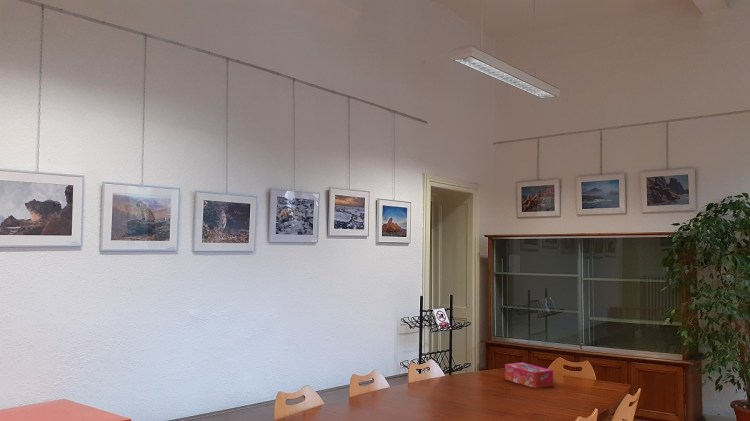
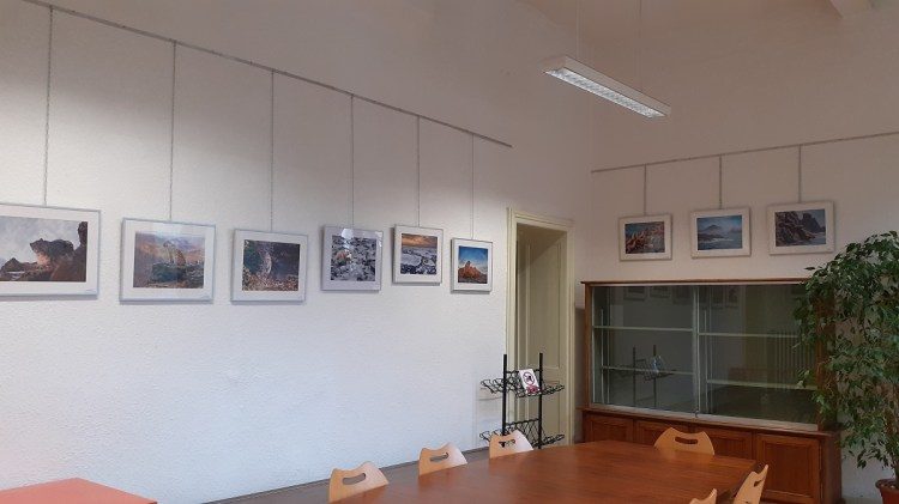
- tissue box [504,361,554,389]
